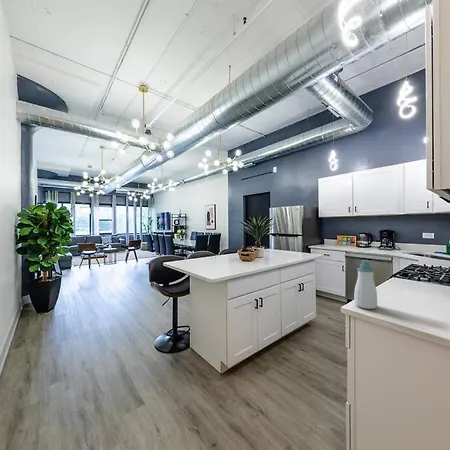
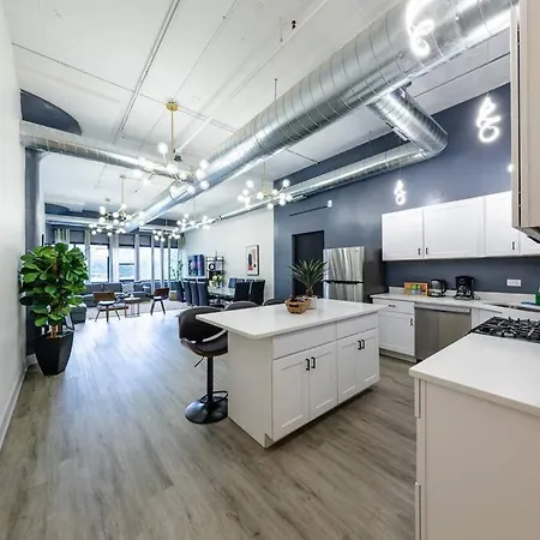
- soap bottle [353,259,378,310]
